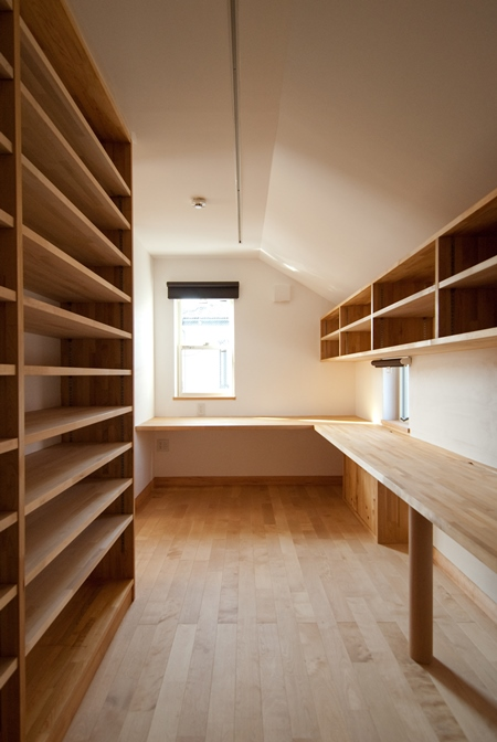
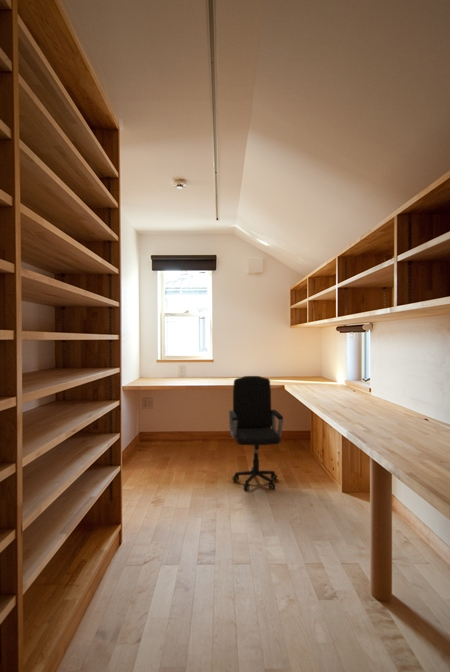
+ office chair [228,375,284,492]
